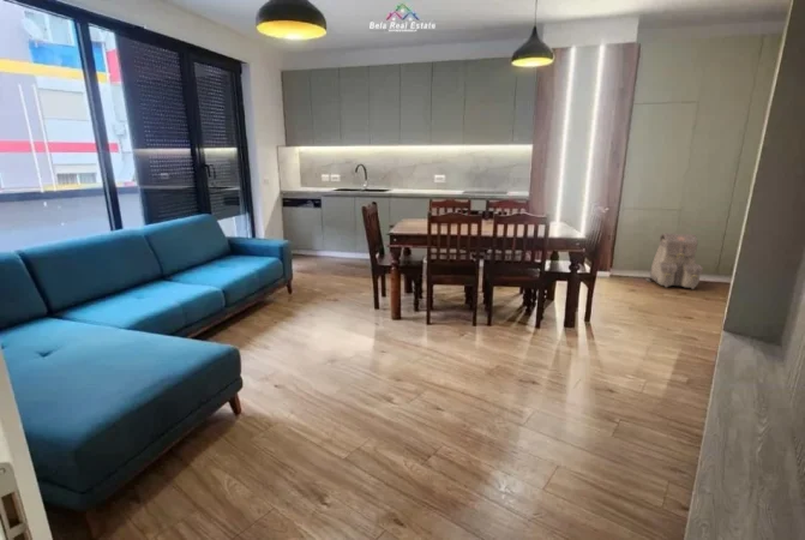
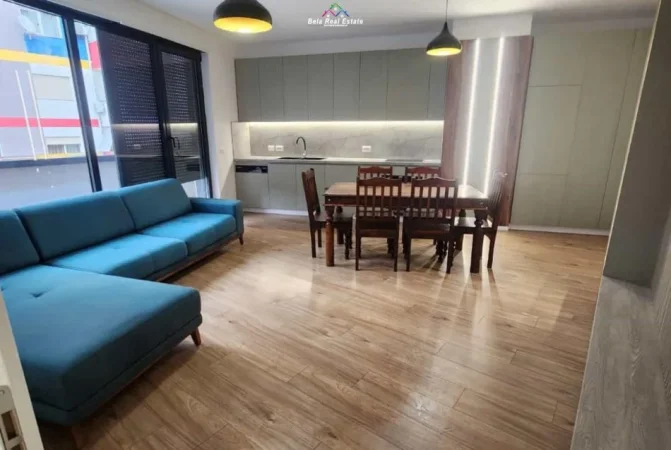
- backpack [644,232,704,290]
